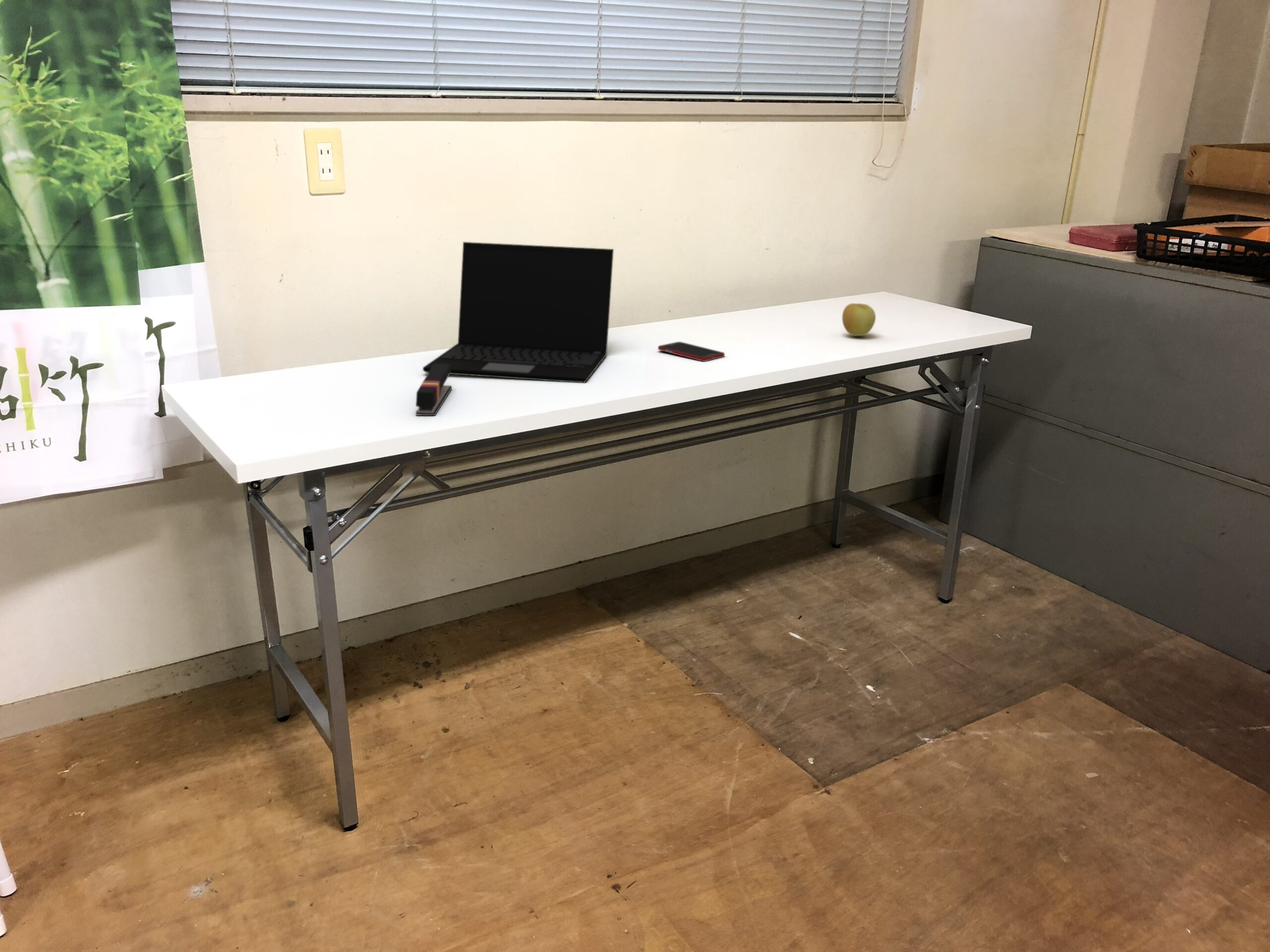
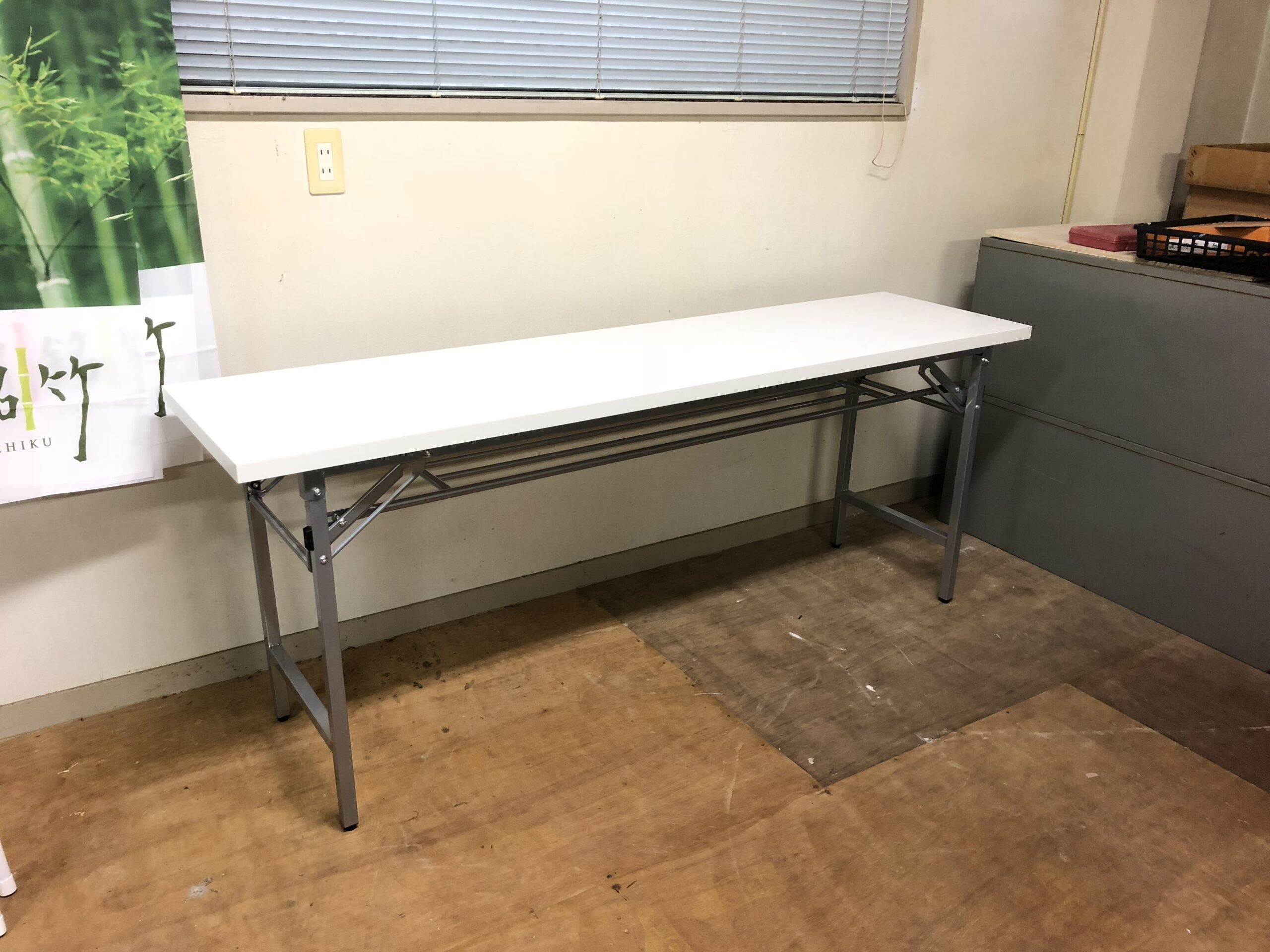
- laptop [422,241,614,383]
- cell phone [657,341,725,362]
- stapler [415,363,452,416]
- apple [842,303,876,337]
